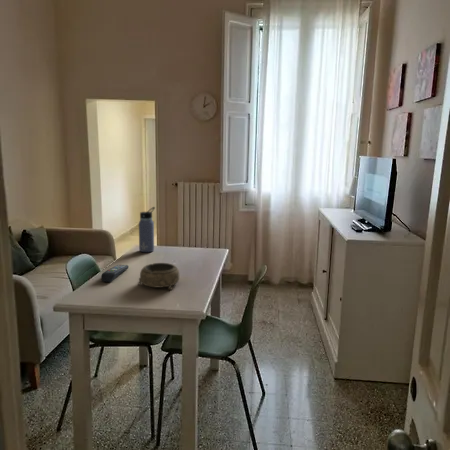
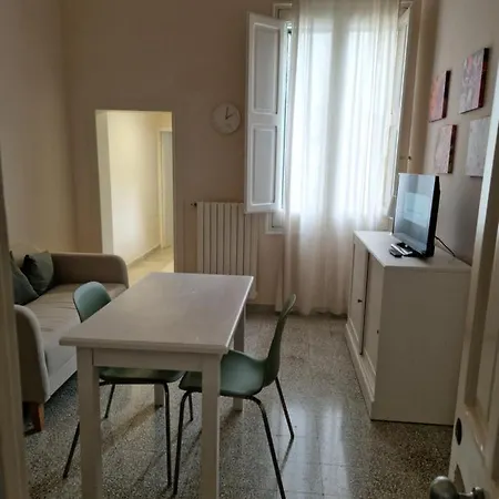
- water bottle [138,206,156,253]
- remote control [100,264,130,283]
- decorative bowl [136,262,180,291]
